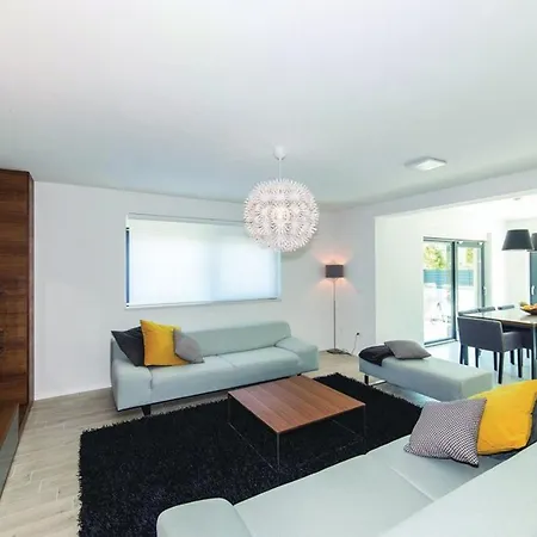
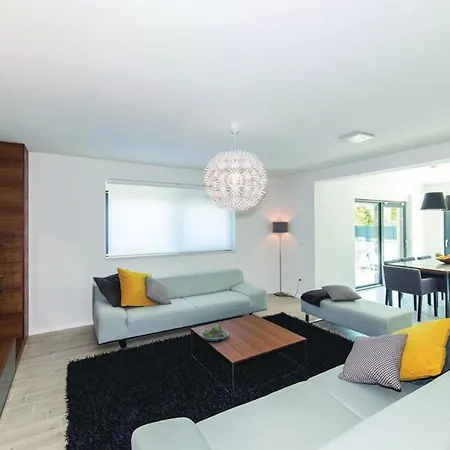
+ succulent planter [199,323,230,342]
